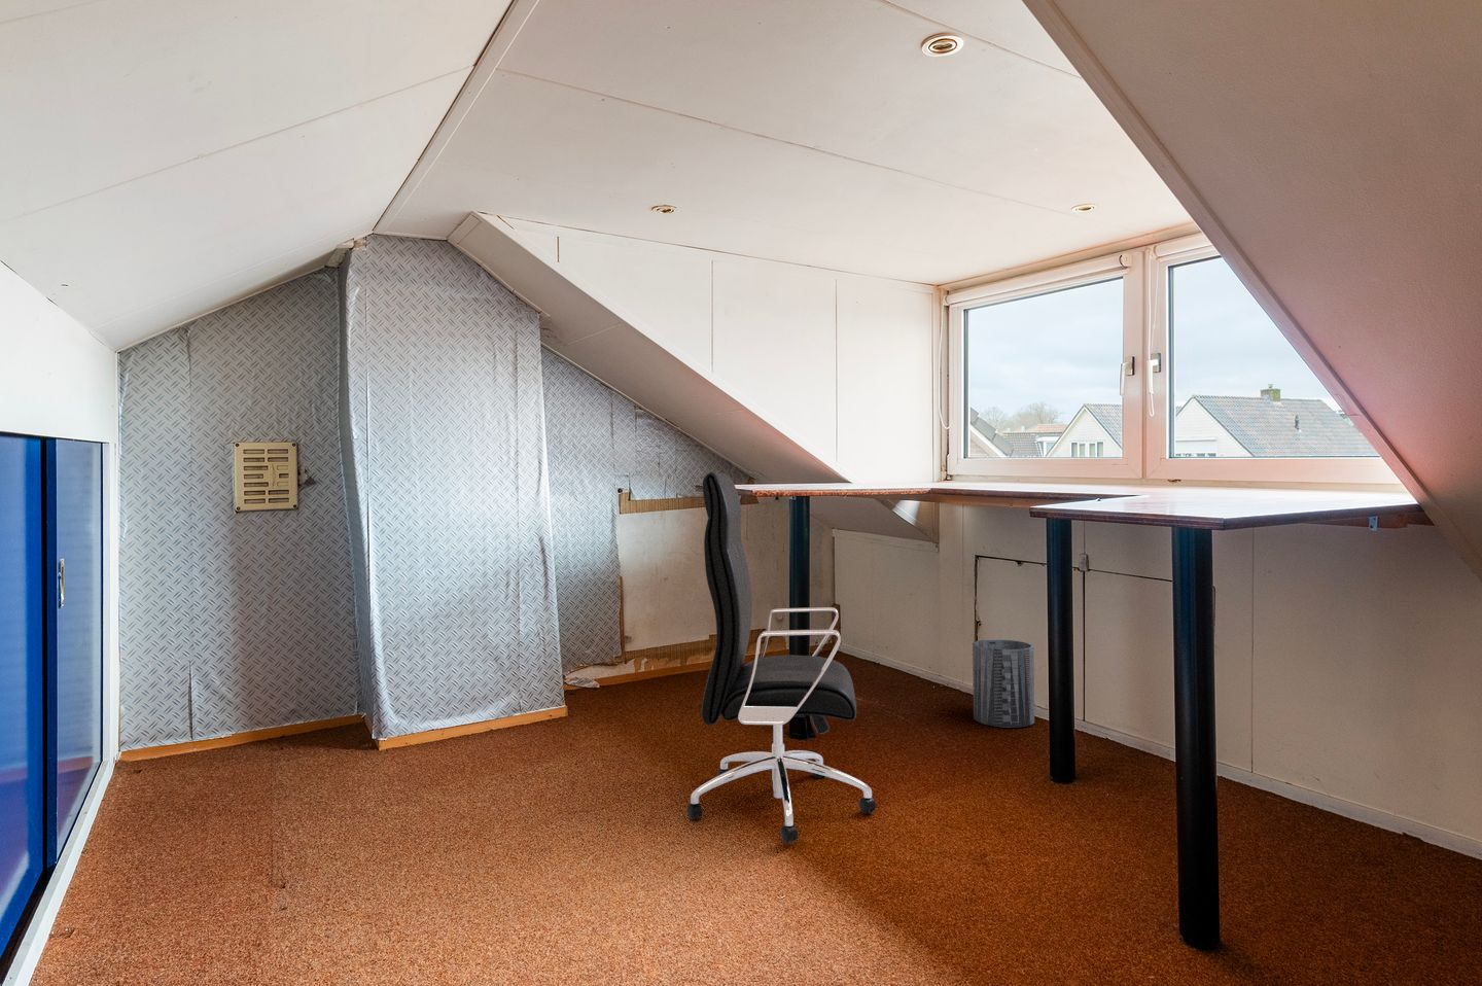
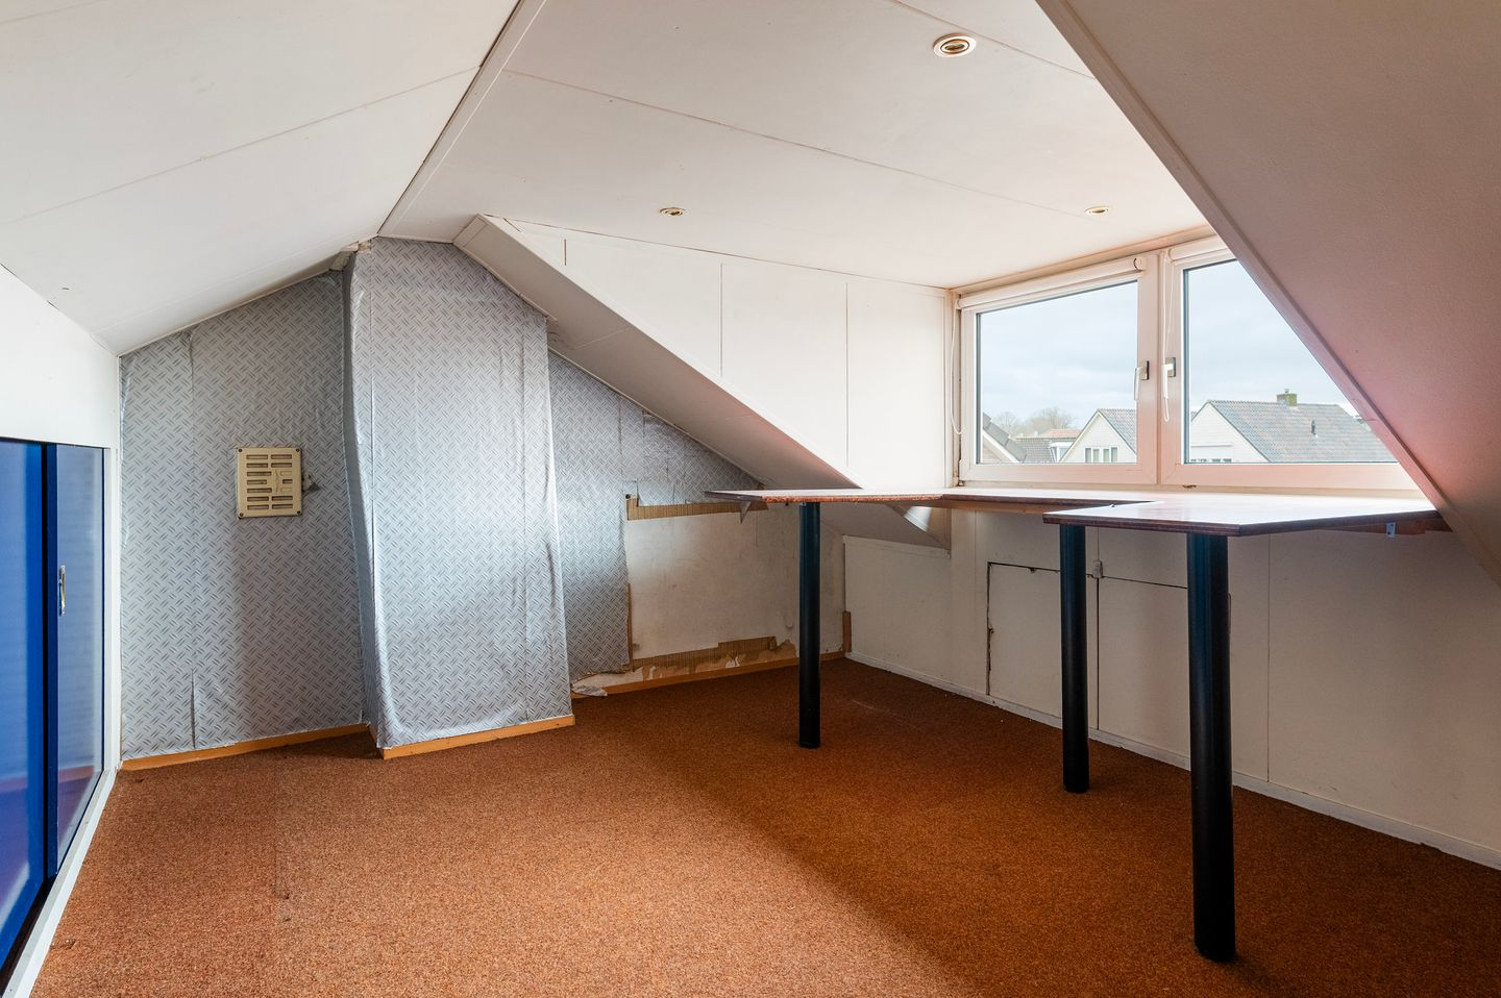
- trash can [971,638,1035,728]
- office chair [685,471,877,844]
